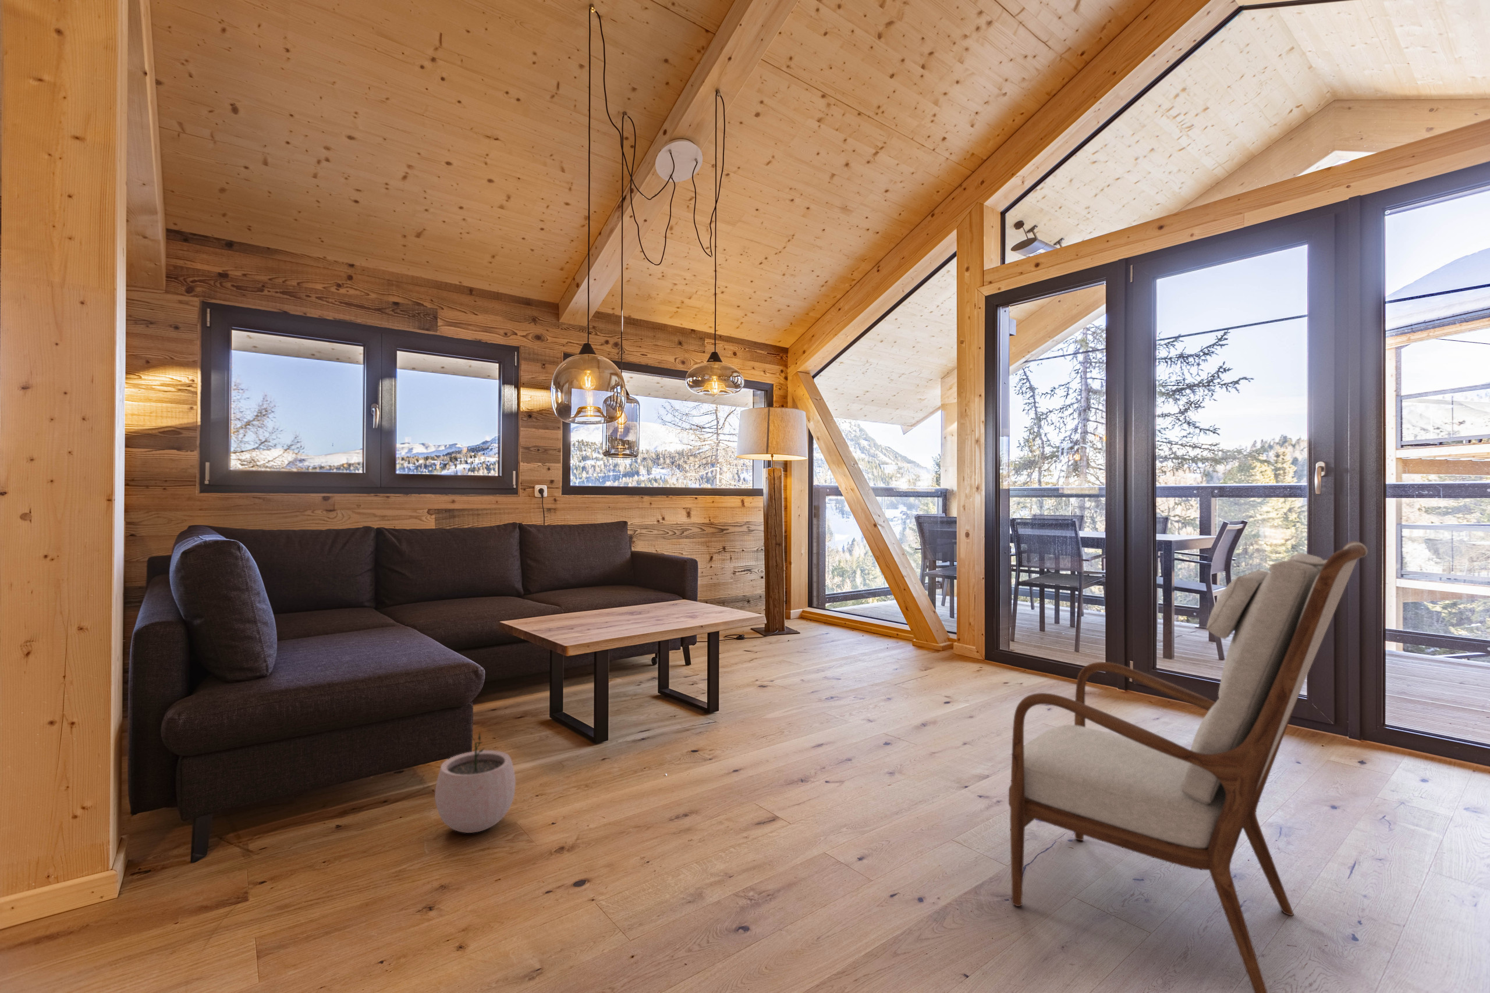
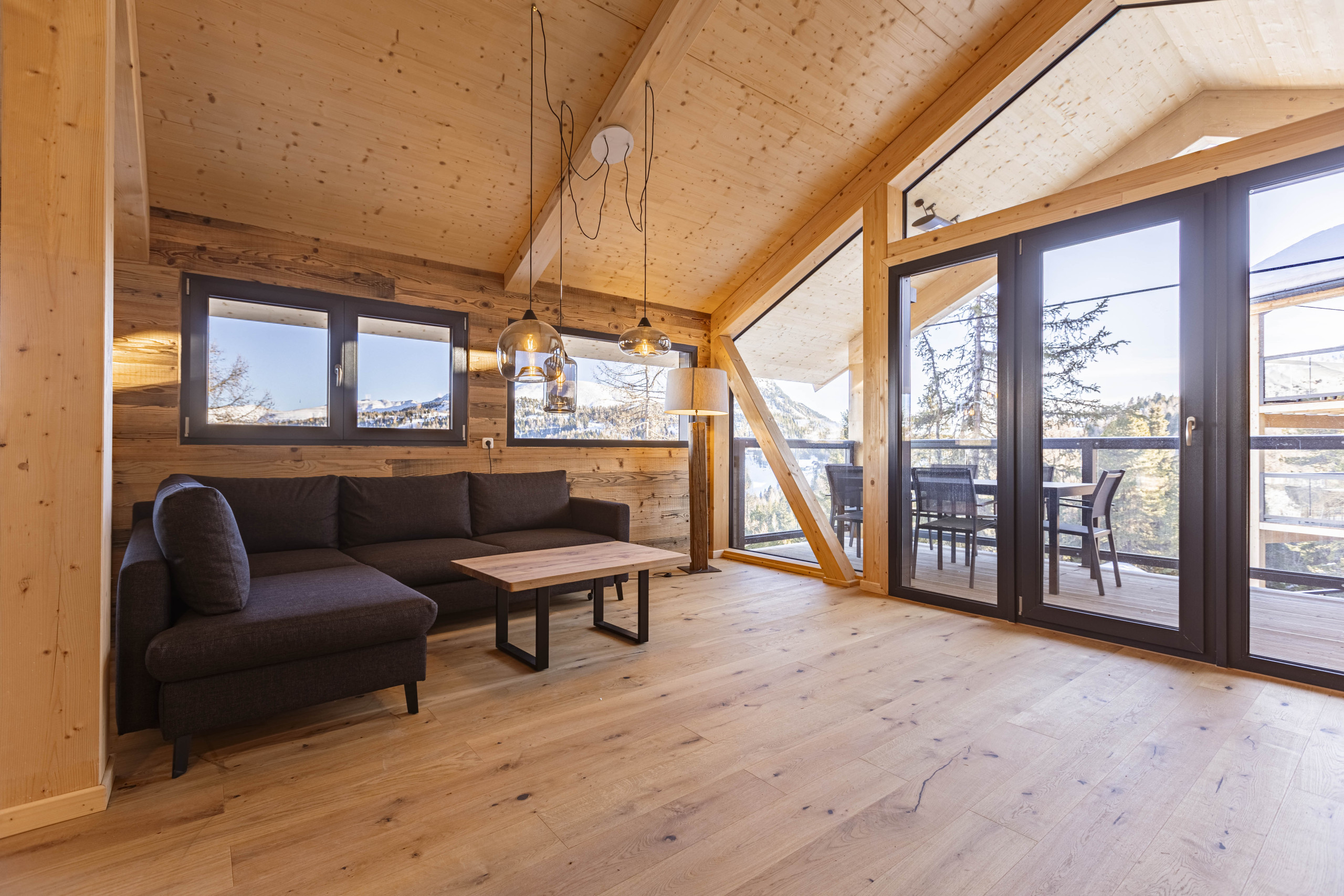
- armchair [1008,541,1368,993]
- plant pot [435,731,517,833]
